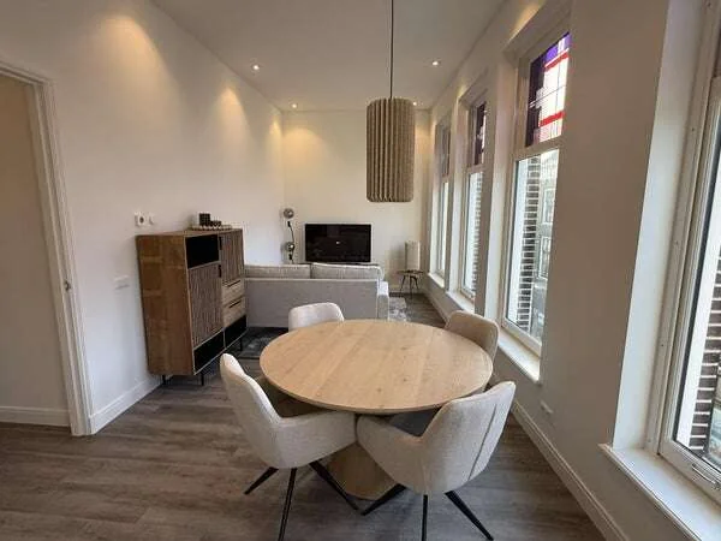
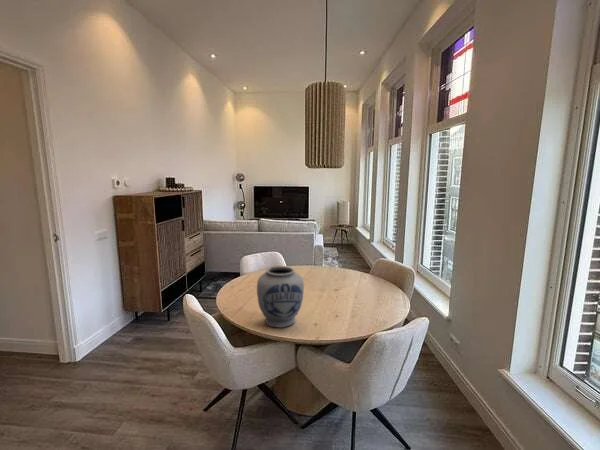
+ vase [256,265,305,329]
